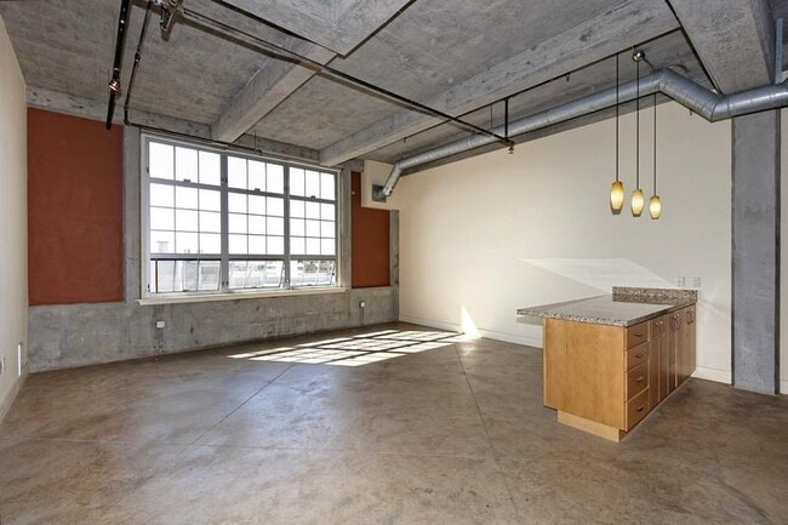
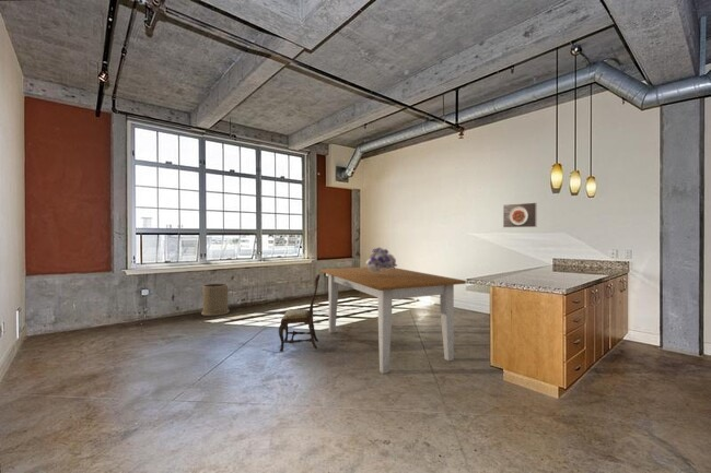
+ bouquet [365,247,398,273]
+ trash can [200,283,231,317]
+ dining chair [278,273,322,353]
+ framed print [502,202,538,228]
+ table [319,267,467,375]
